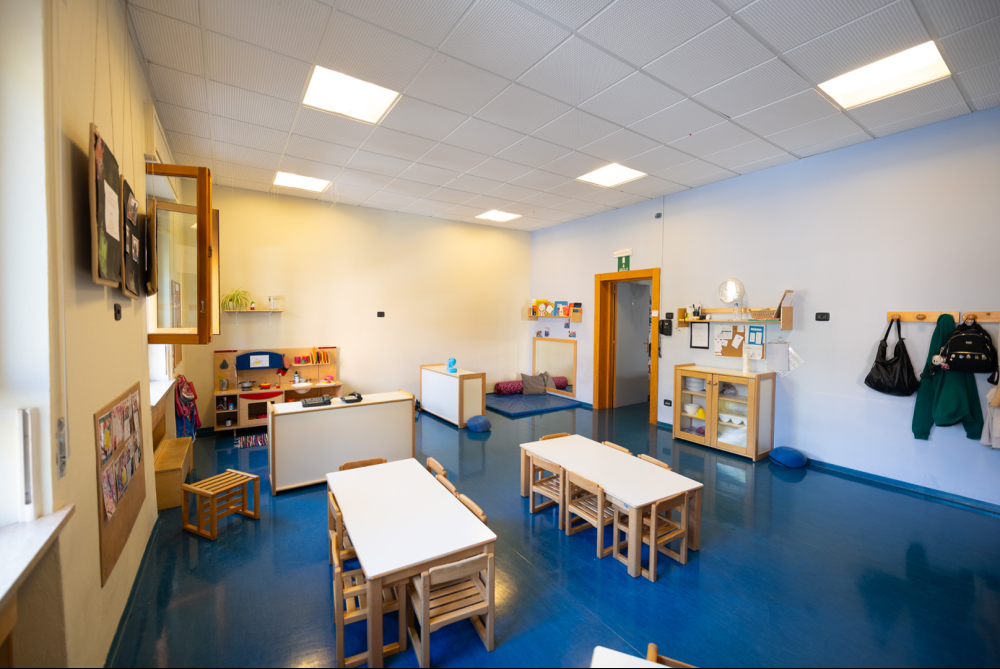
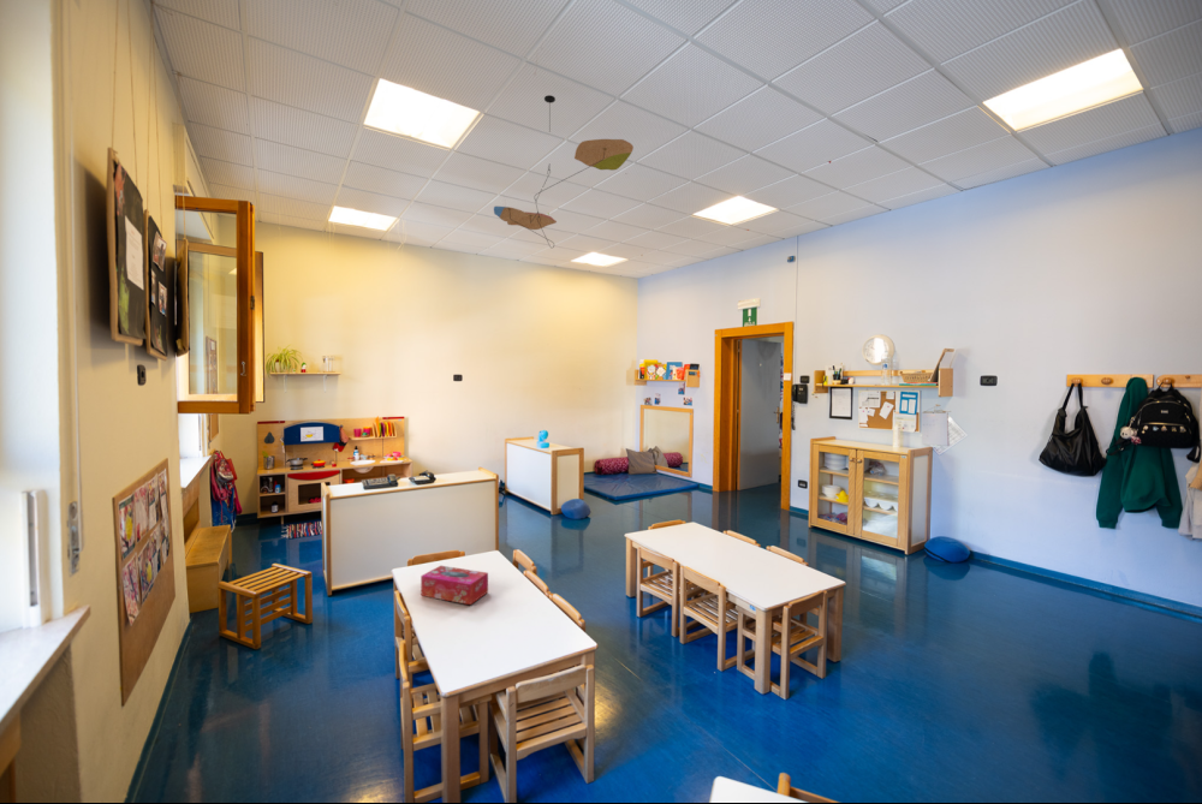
+ tissue box [419,565,489,606]
+ ceiling mobile [493,94,635,249]
